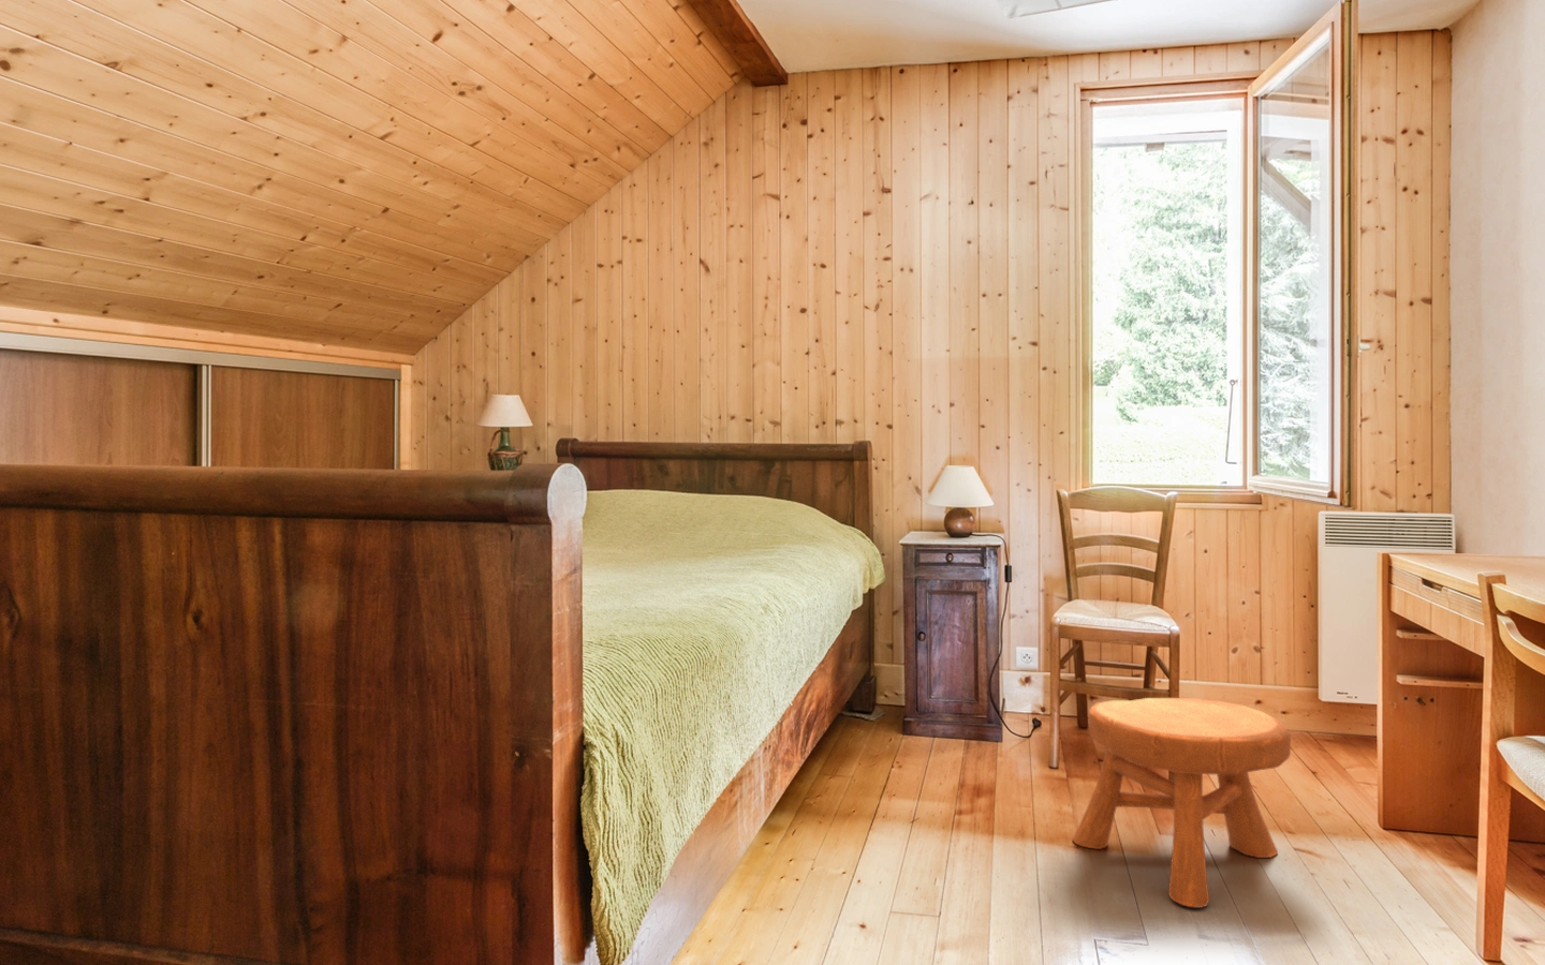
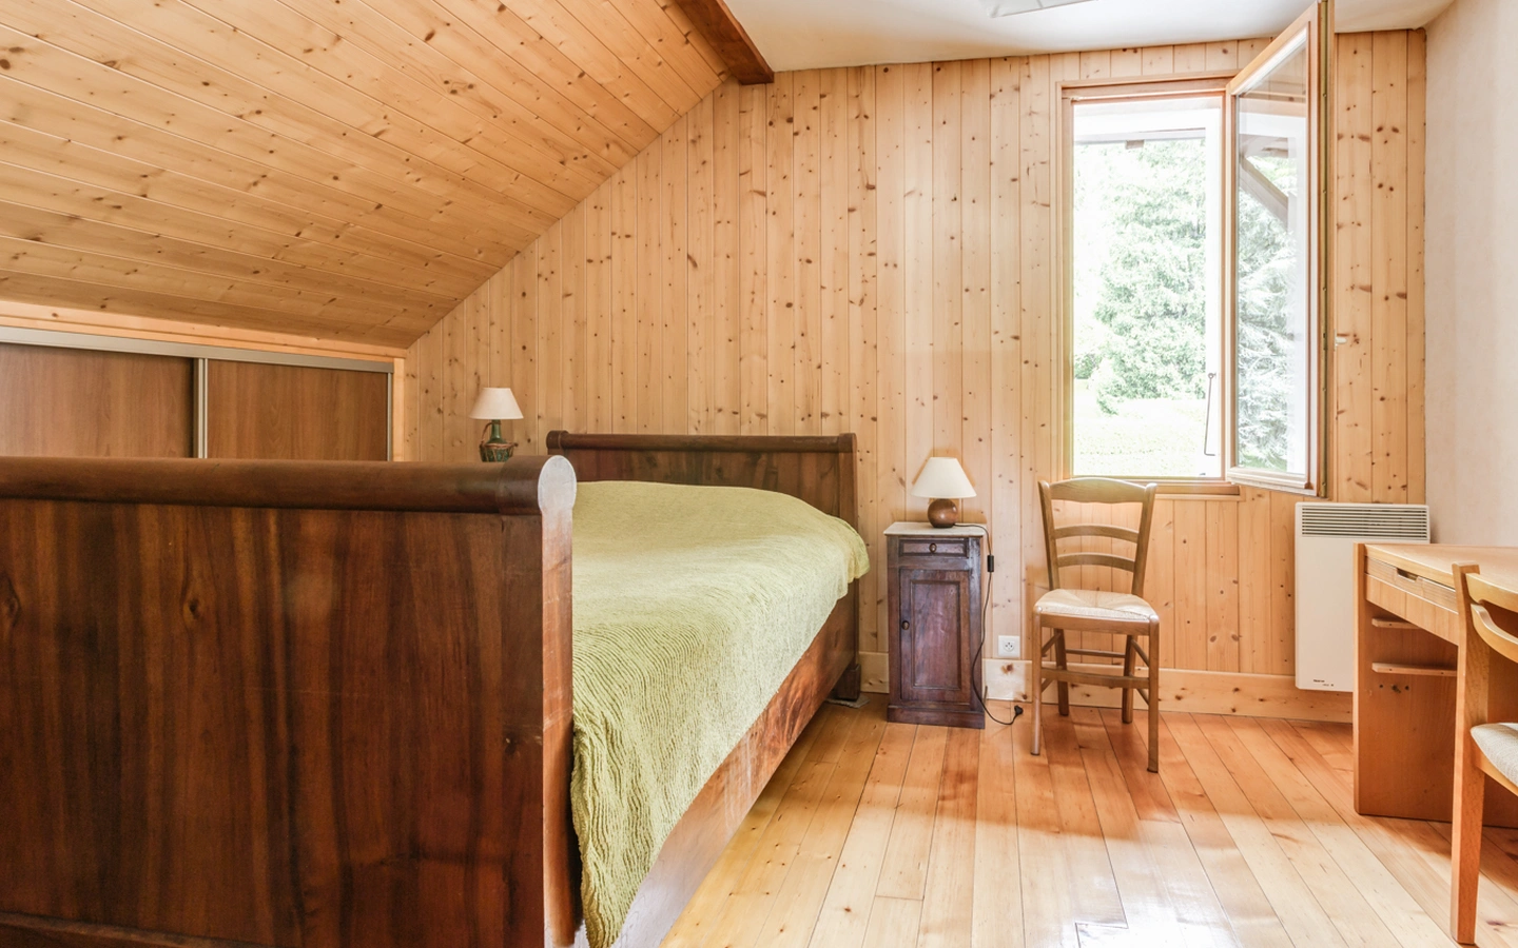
- stool [1072,697,1291,909]
